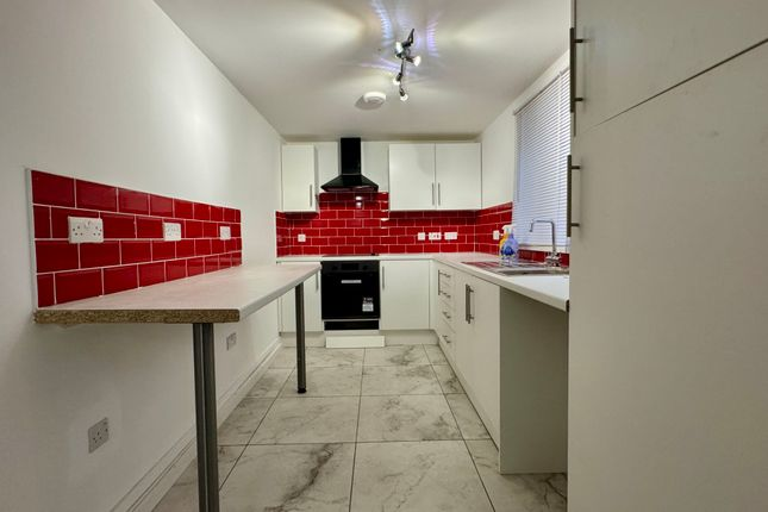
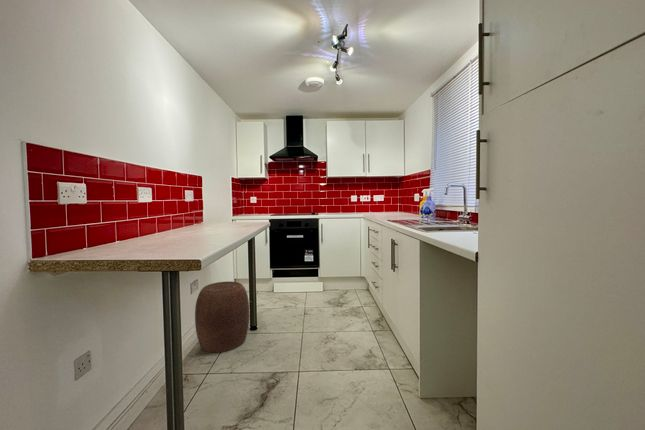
+ stool [194,281,250,353]
